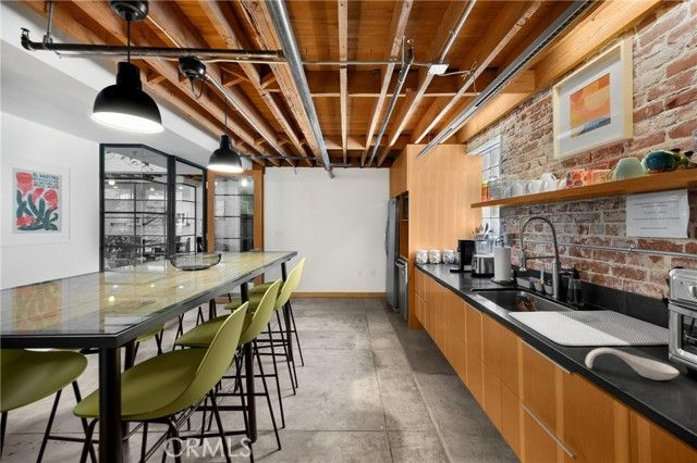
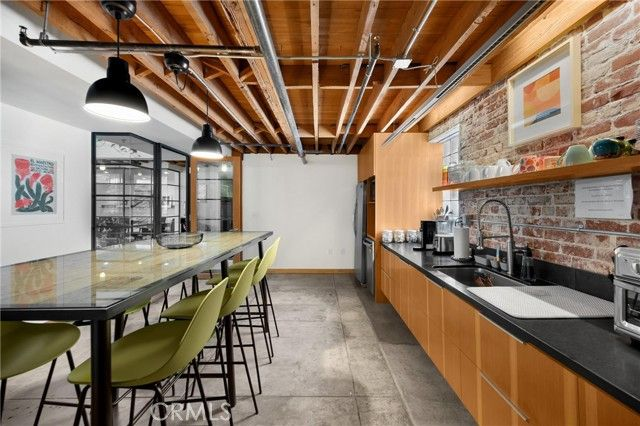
- spoon rest [584,347,681,381]
